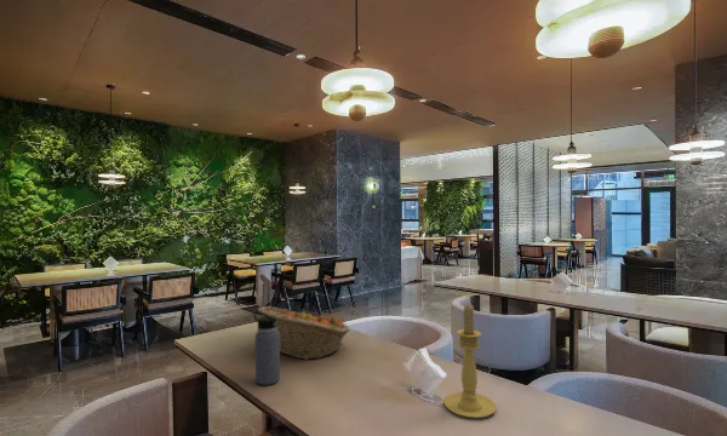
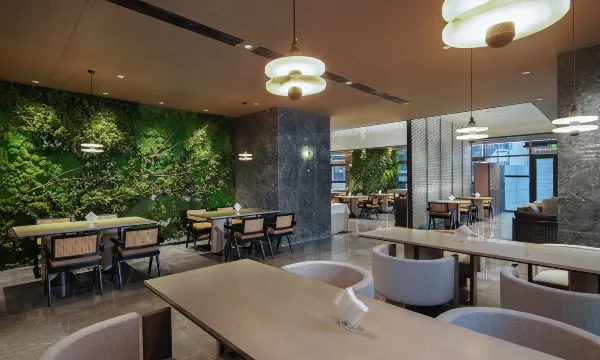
- water bottle [252,310,281,386]
- fruit basket [257,305,351,361]
- candle holder [442,302,497,419]
